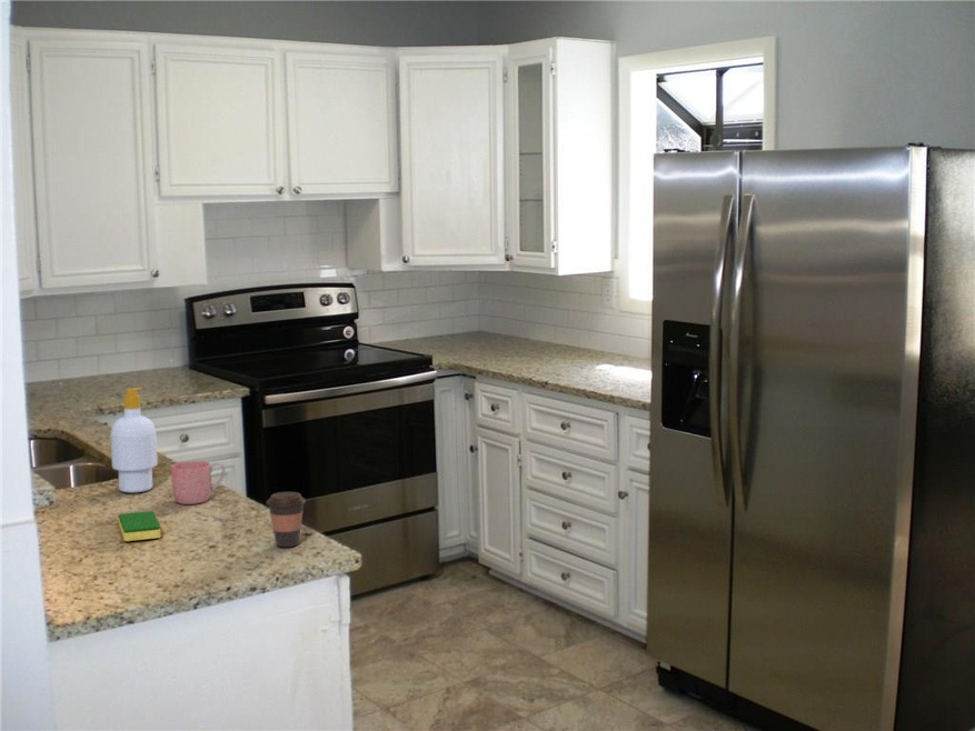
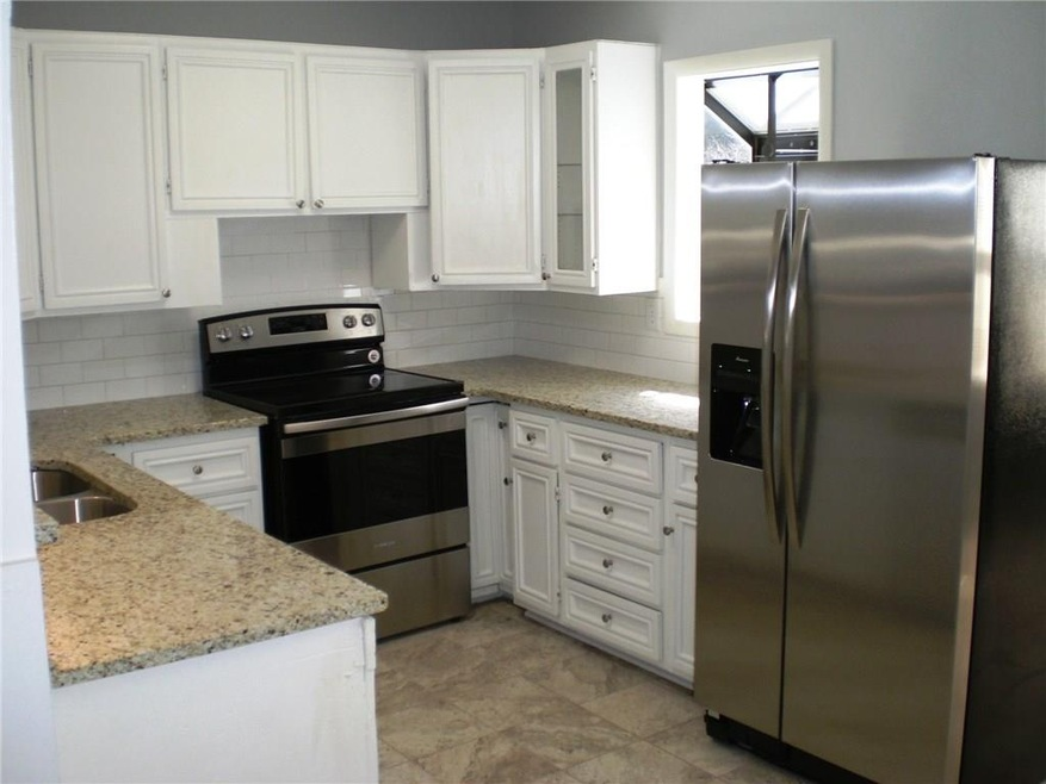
- coffee cup [266,491,307,548]
- soap bottle [110,387,159,493]
- mug [170,460,227,505]
- dish sponge [118,510,161,542]
